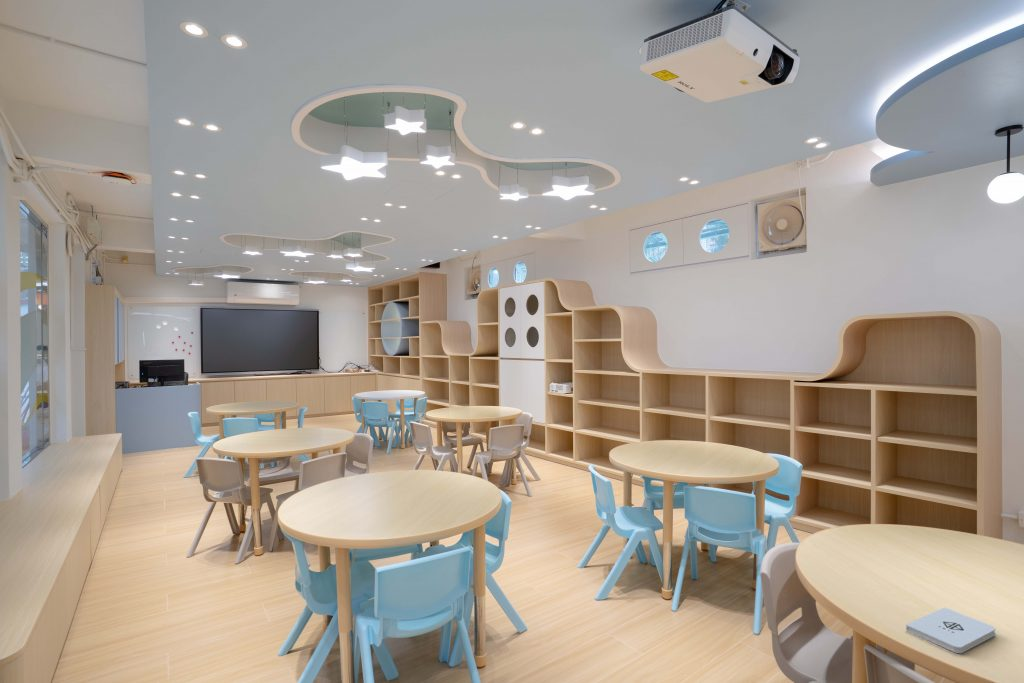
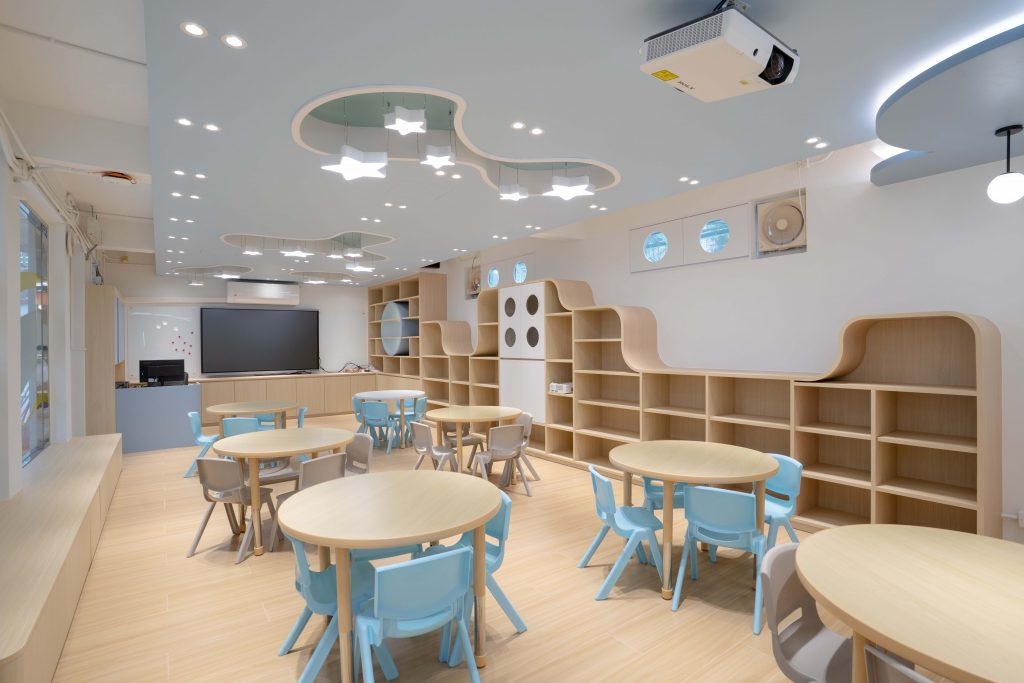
- notepad [905,606,997,654]
